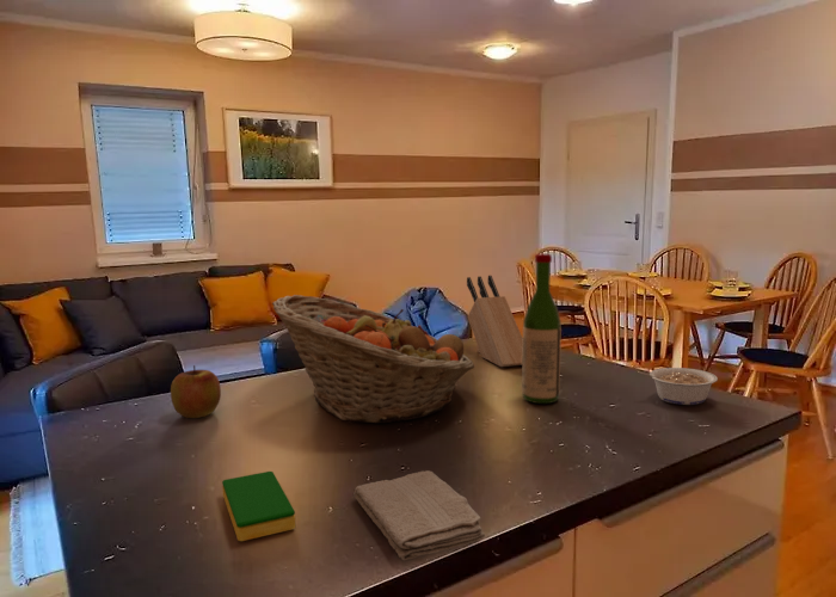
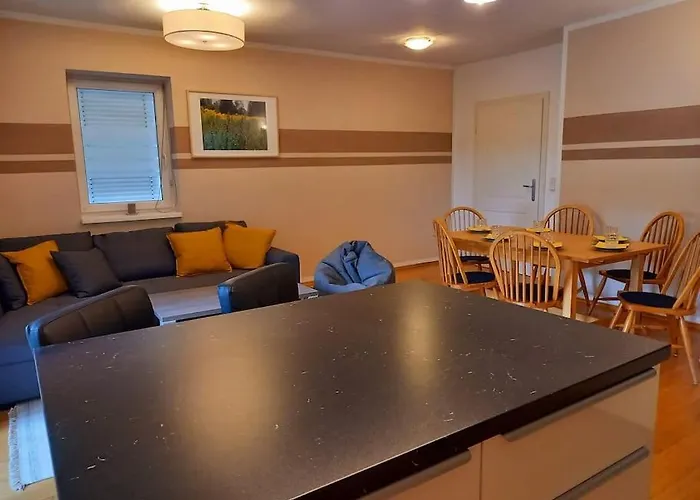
- wine bottle [521,253,563,405]
- knife block [466,275,523,368]
- dish sponge [221,470,296,542]
- fruit basket [271,294,475,424]
- legume [637,367,719,406]
- apple [170,364,222,419]
- washcloth [352,469,486,561]
